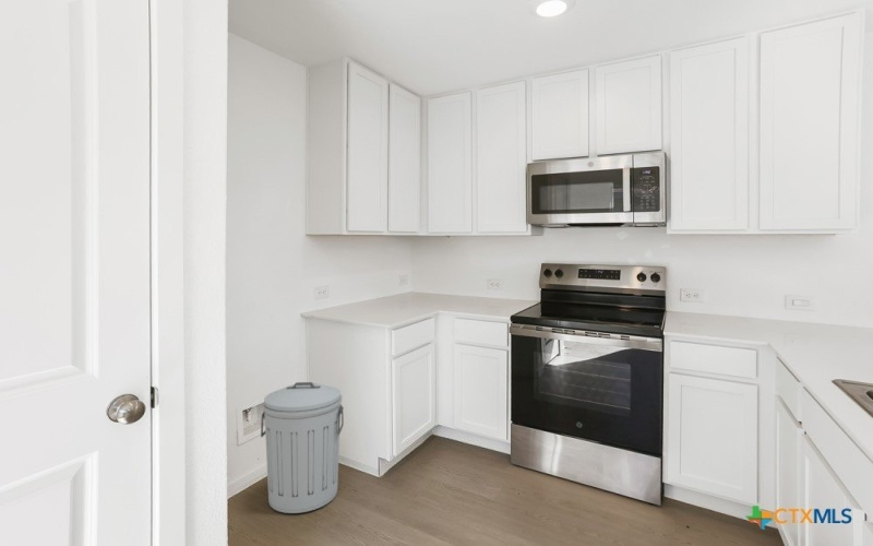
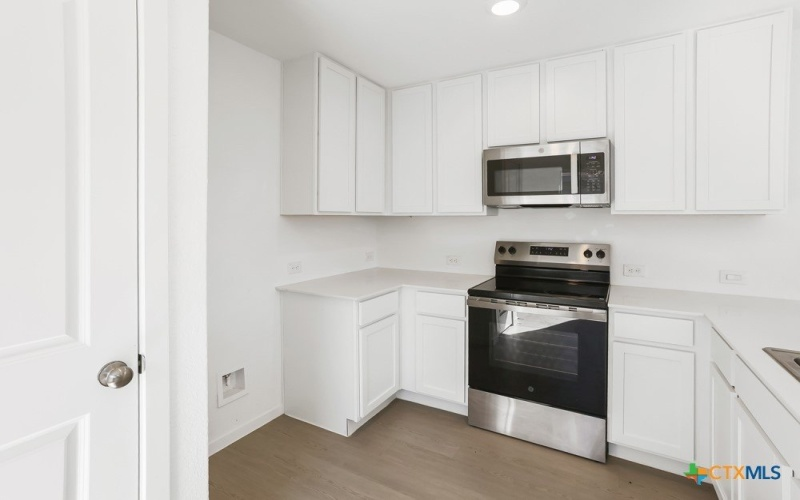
- trash can [260,381,345,514]
